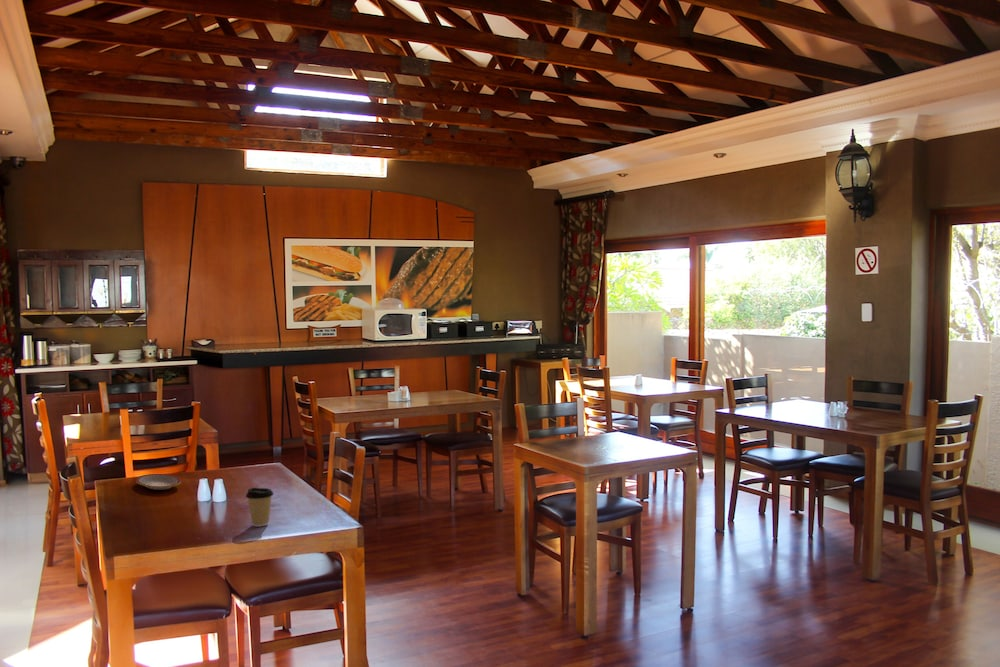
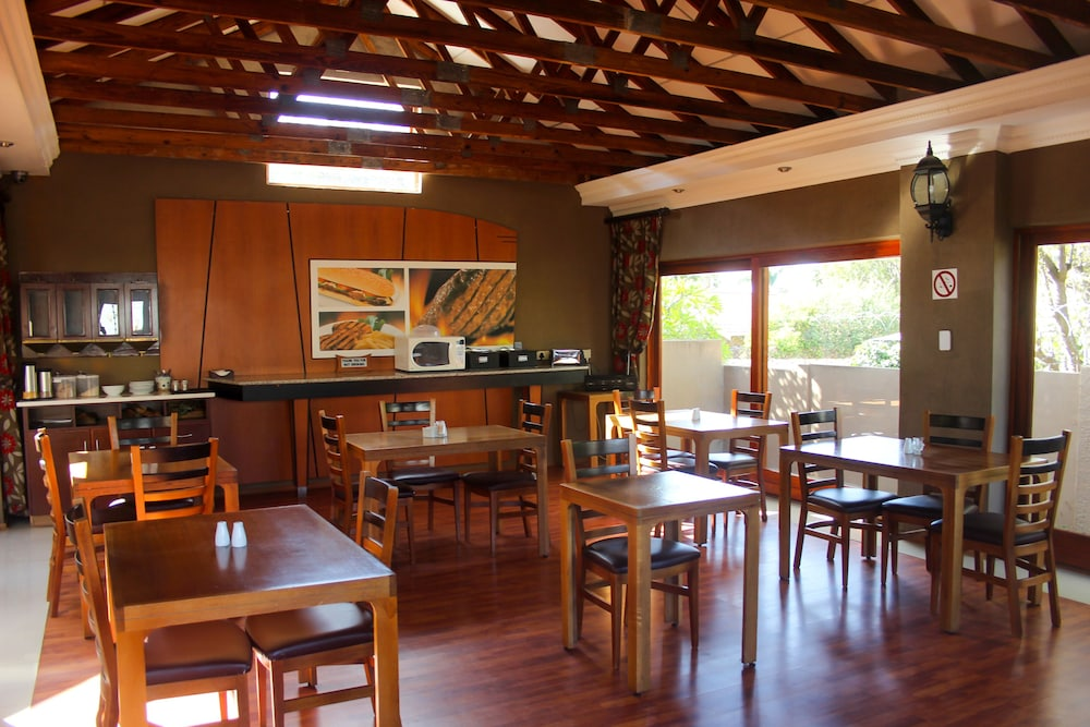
- coffee cup [245,487,274,528]
- plate [135,473,182,491]
